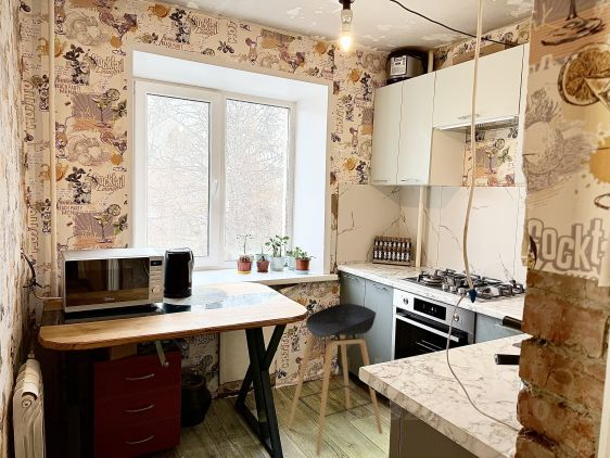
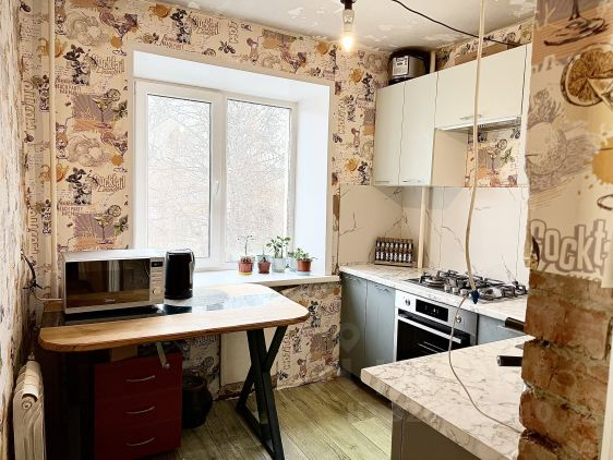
- stool [287,303,383,457]
